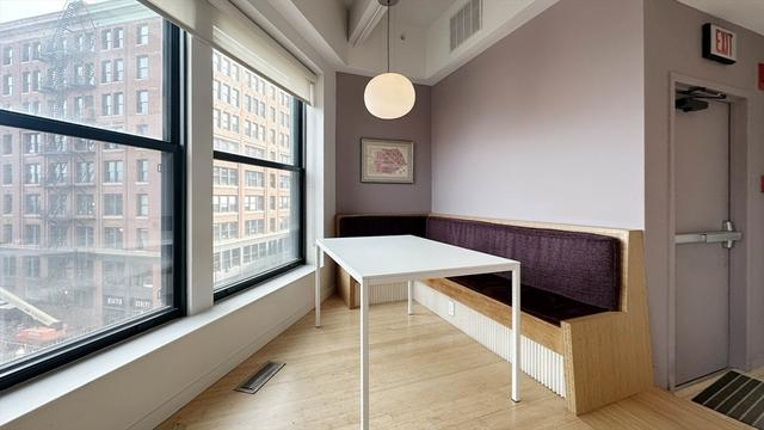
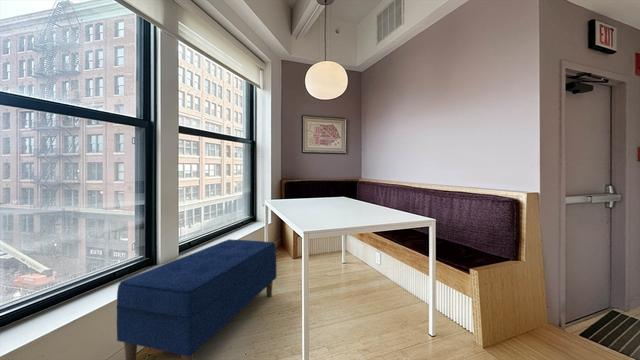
+ bench [115,238,277,360]
